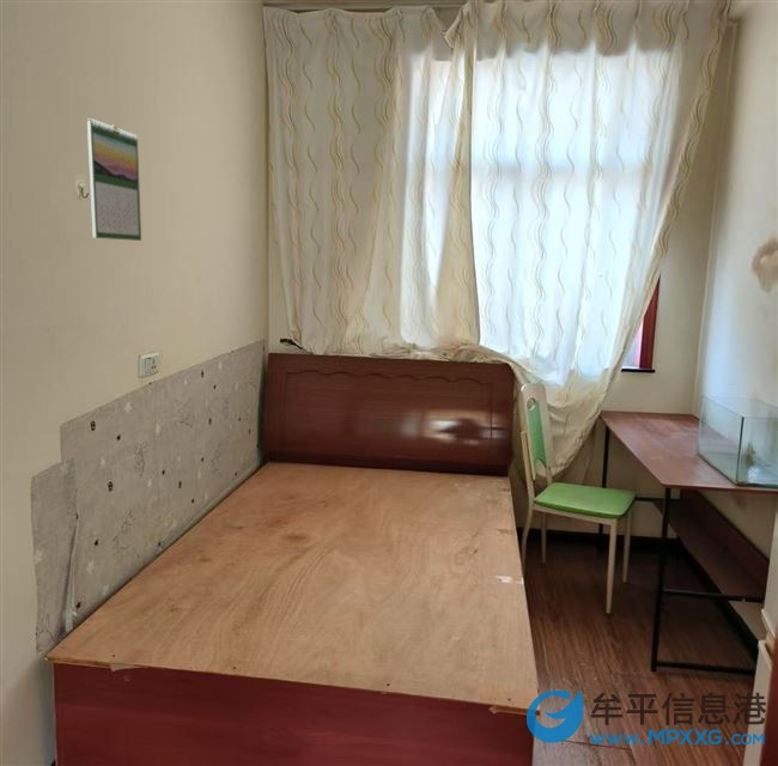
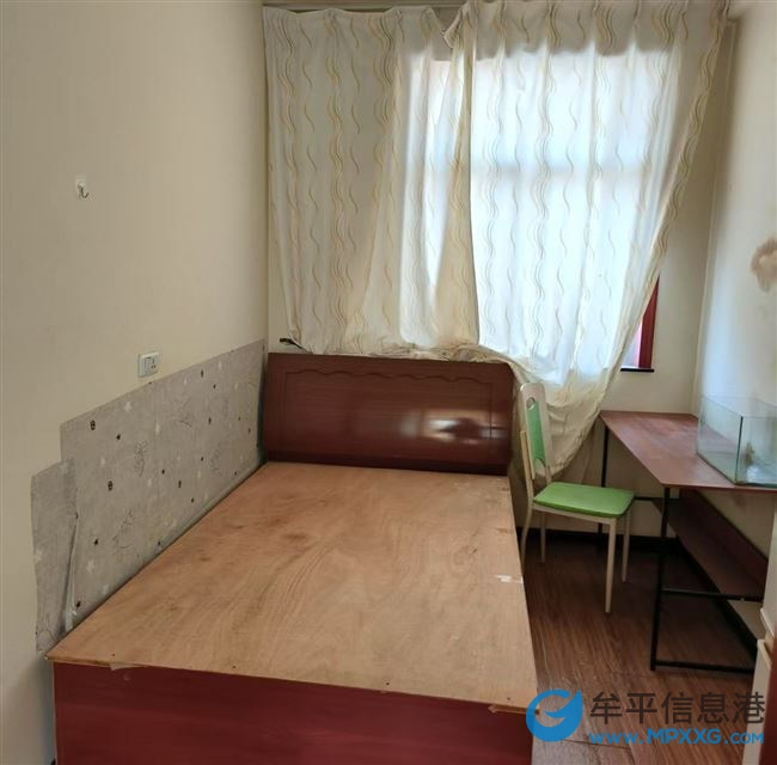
- calendar [86,117,142,242]
